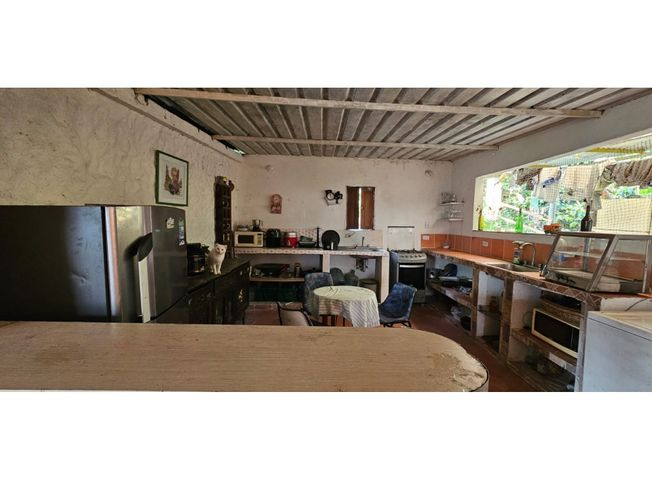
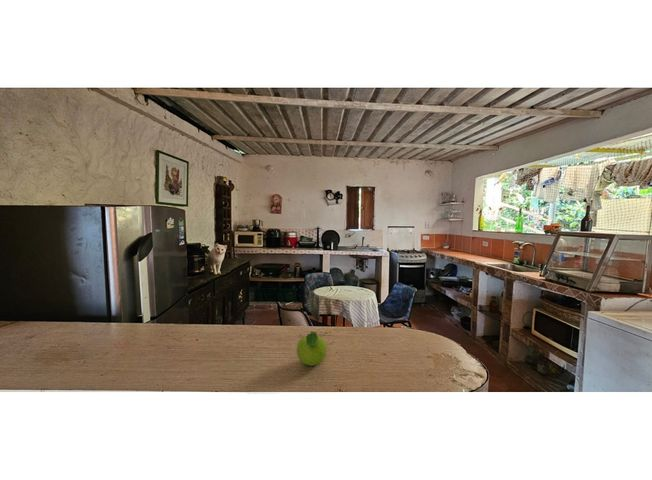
+ fruit [296,330,328,367]
